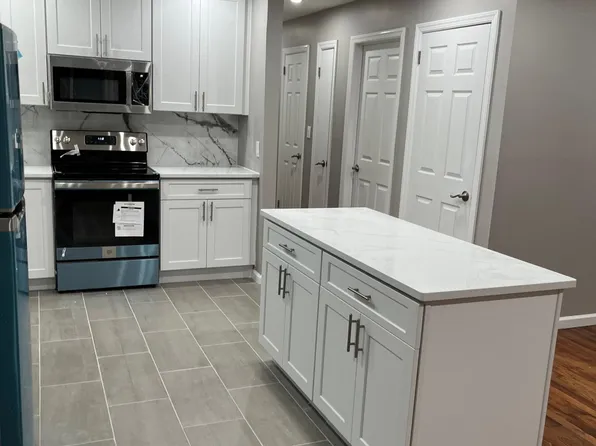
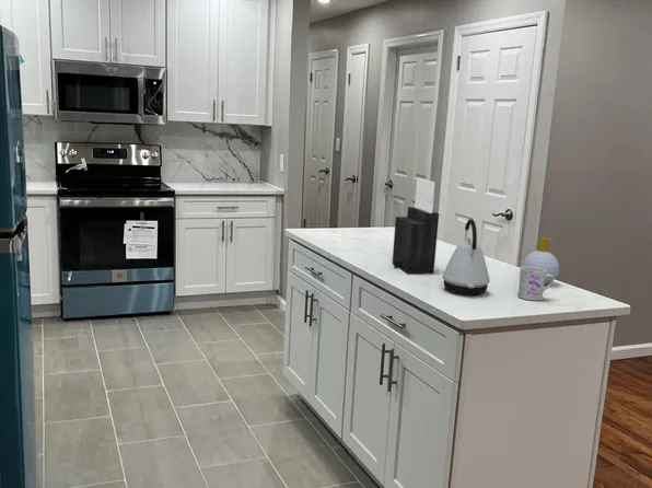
+ mug [517,265,555,301]
+ kettle [442,218,491,297]
+ knife block [392,177,440,275]
+ soap bottle [522,236,560,286]
